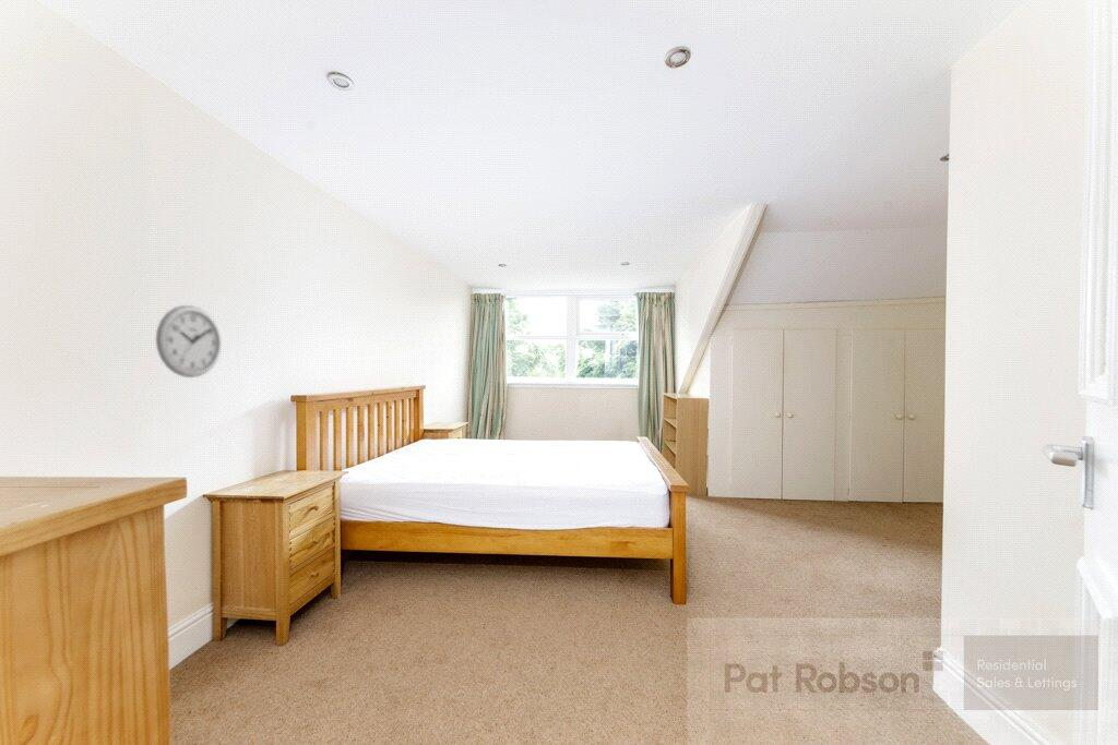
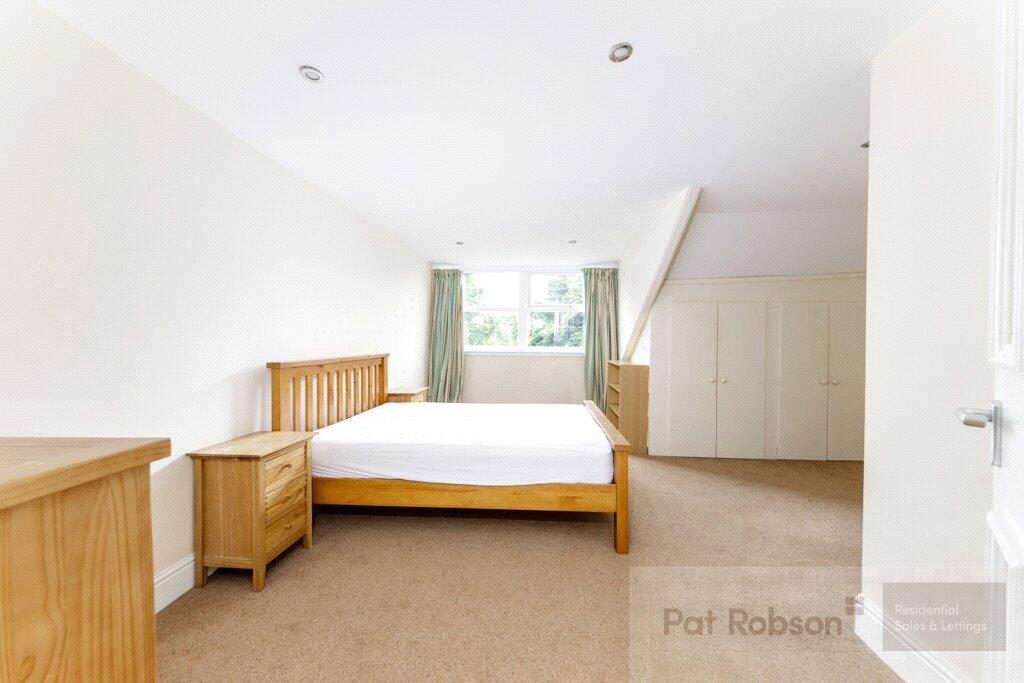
- wall clock [155,304,223,378]
